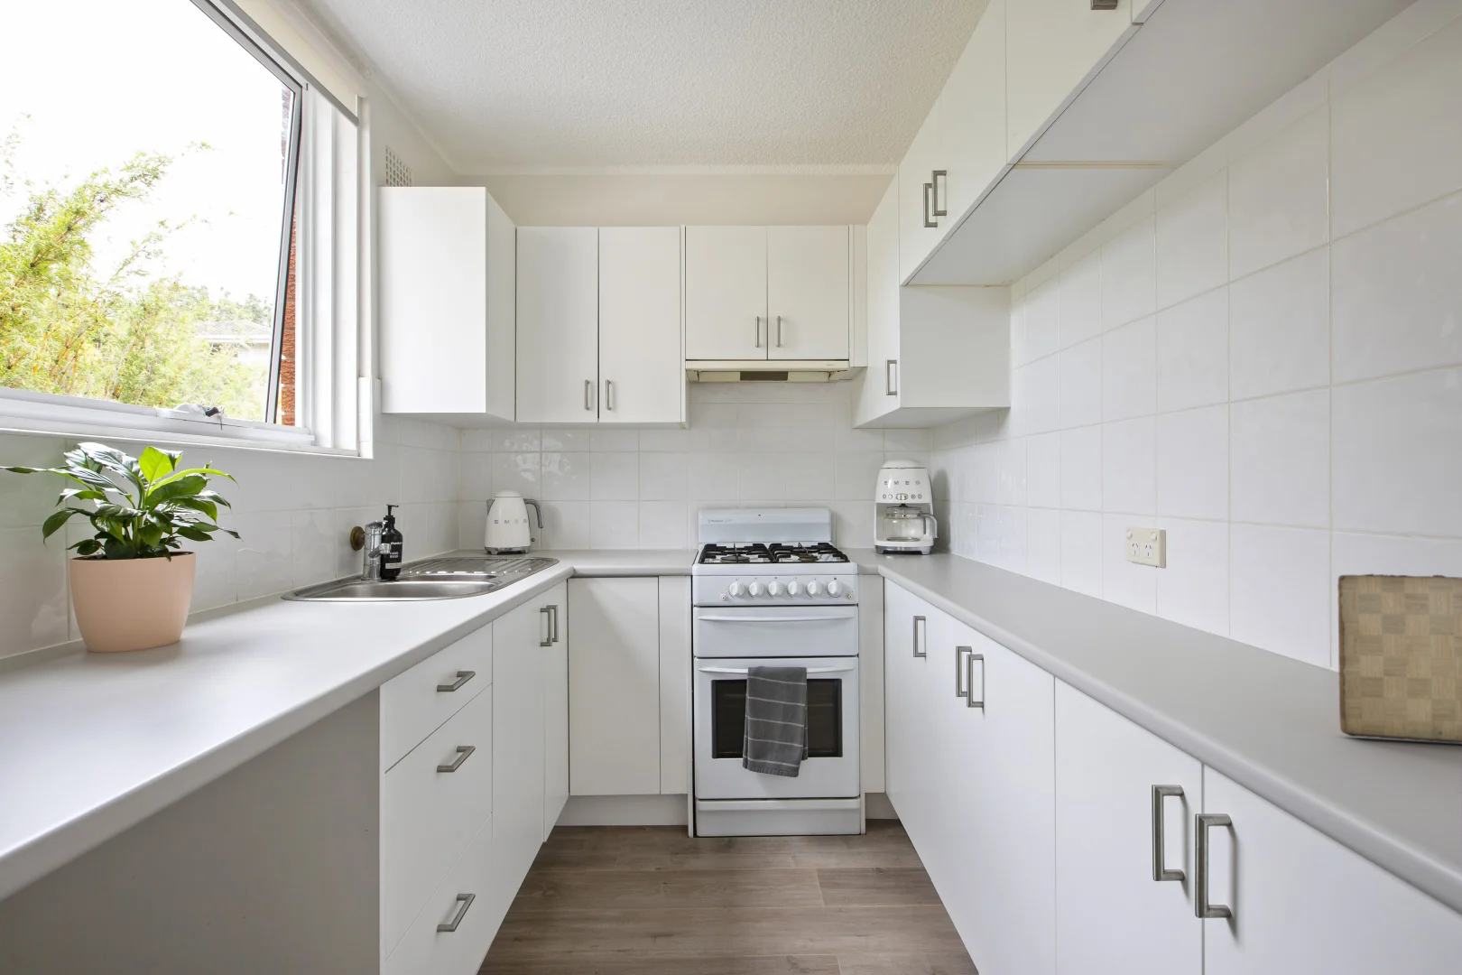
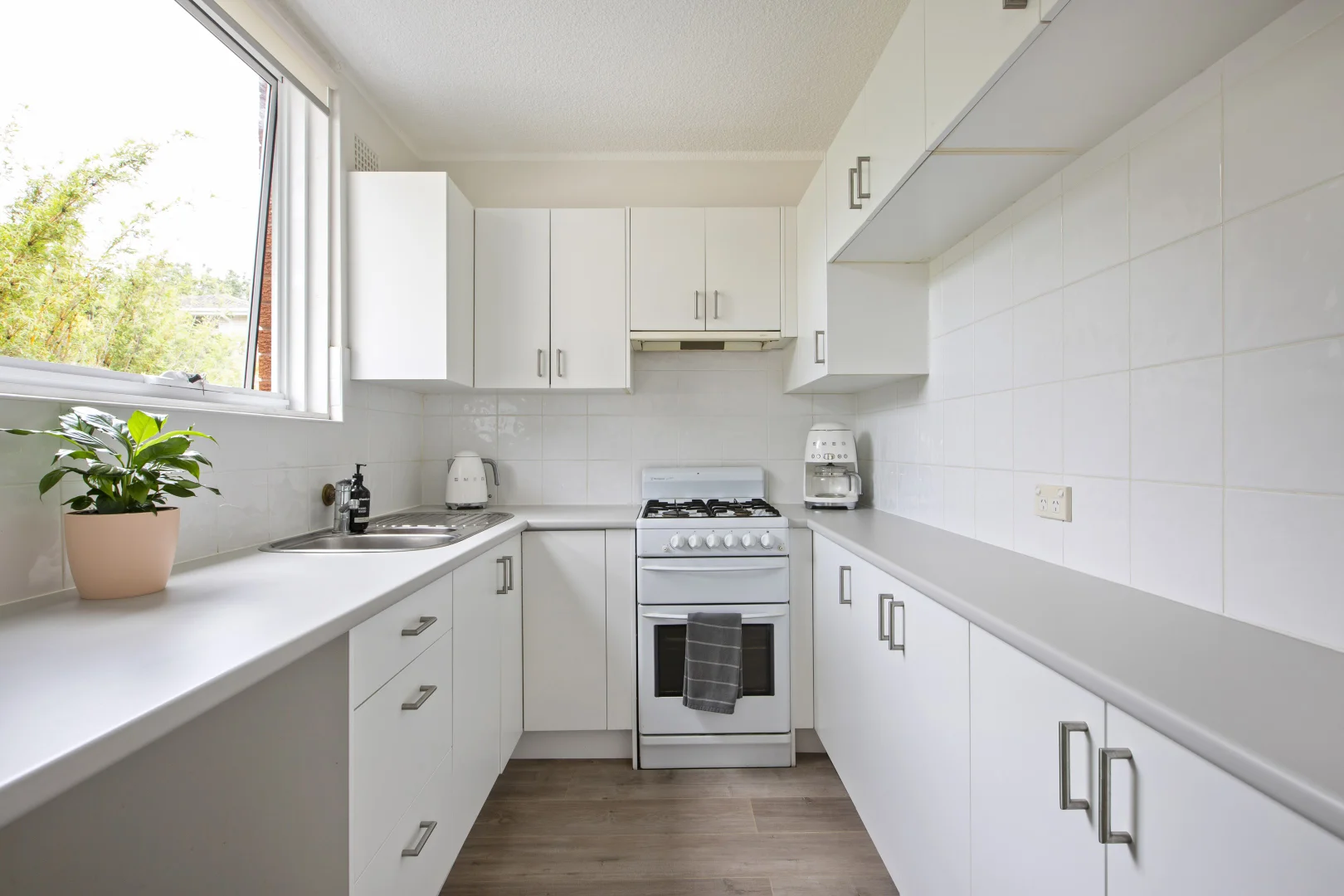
- cutting board [1337,573,1462,744]
